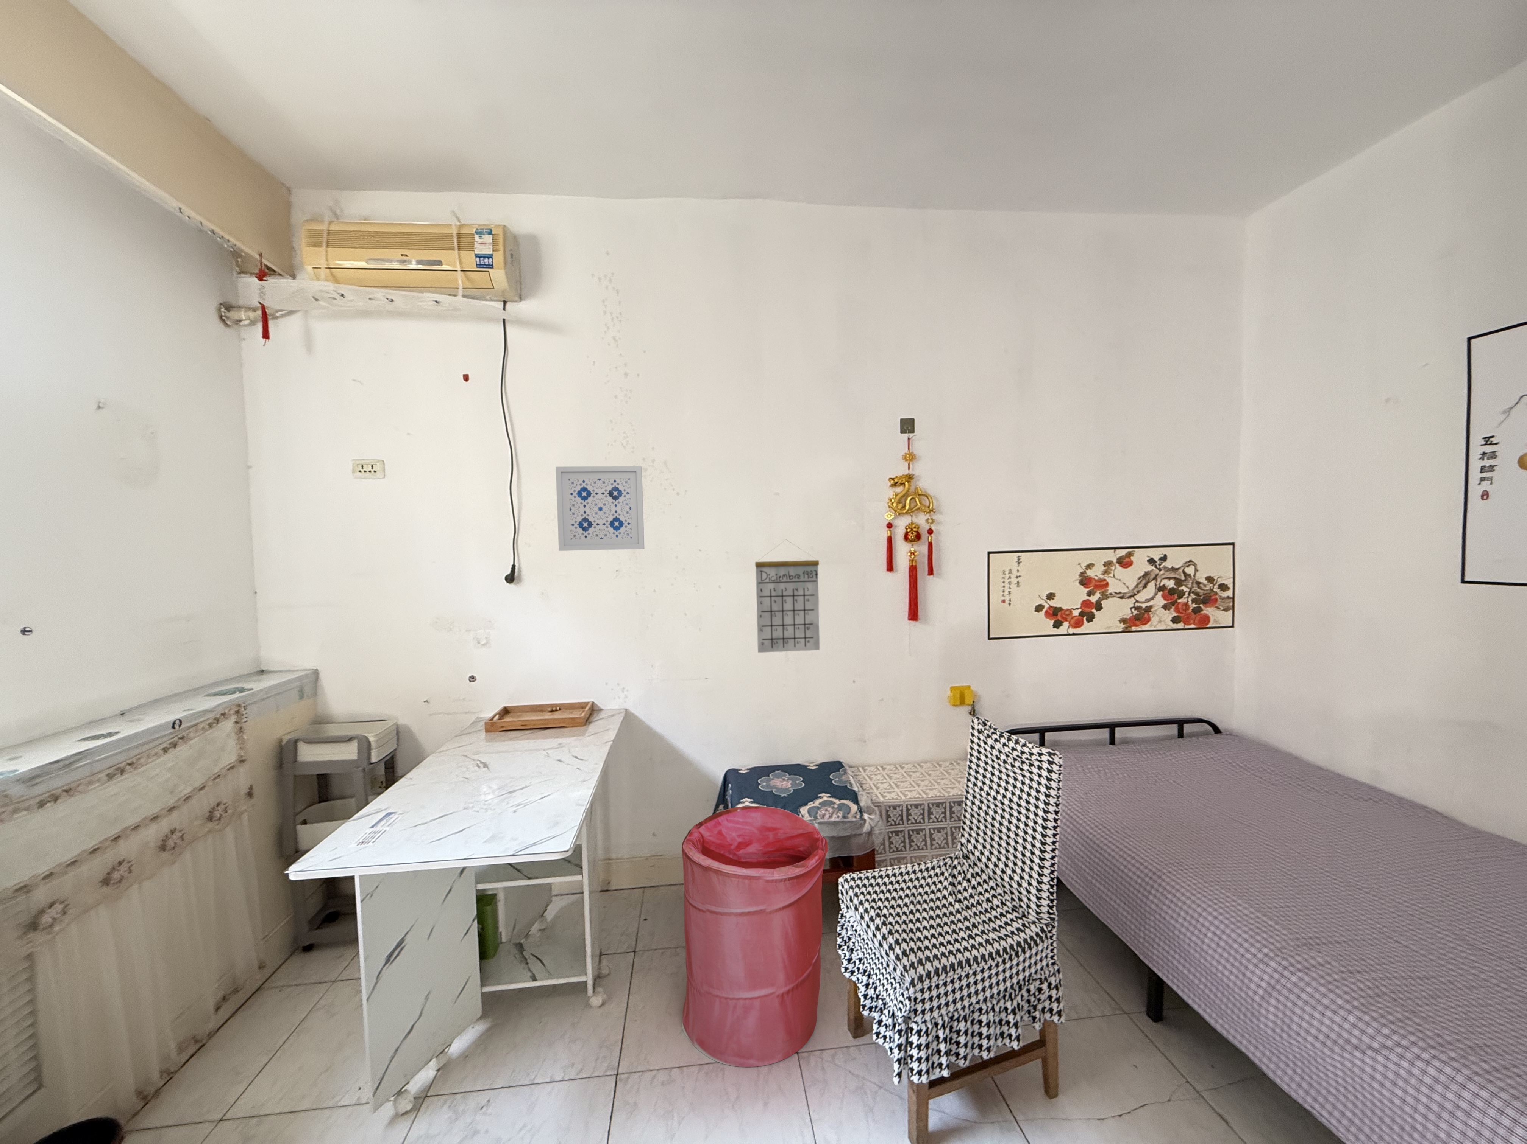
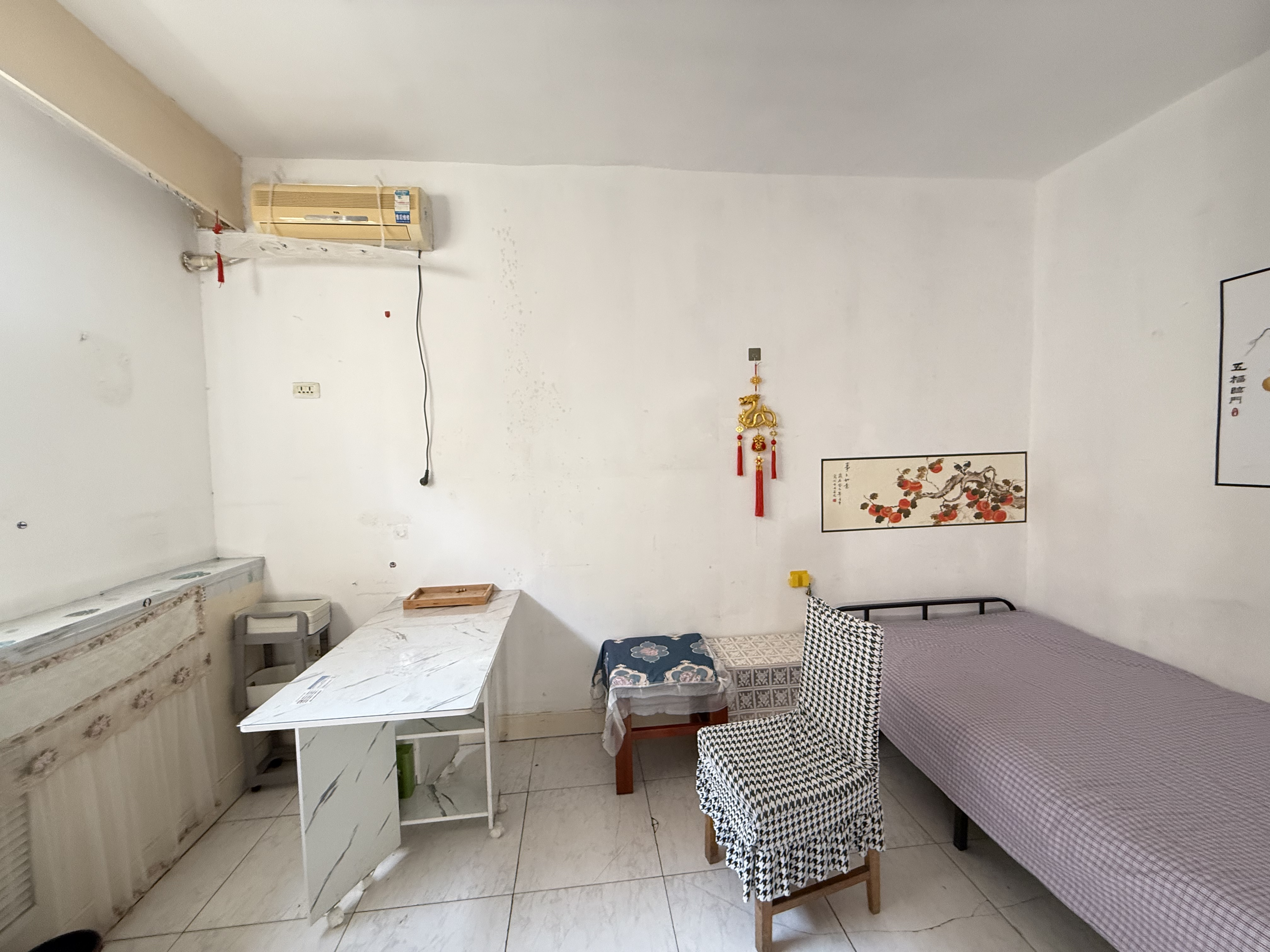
- calendar [755,540,820,653]
- laundry hamper [682,805,828,1067]
- wall art [555,466,644,552]
